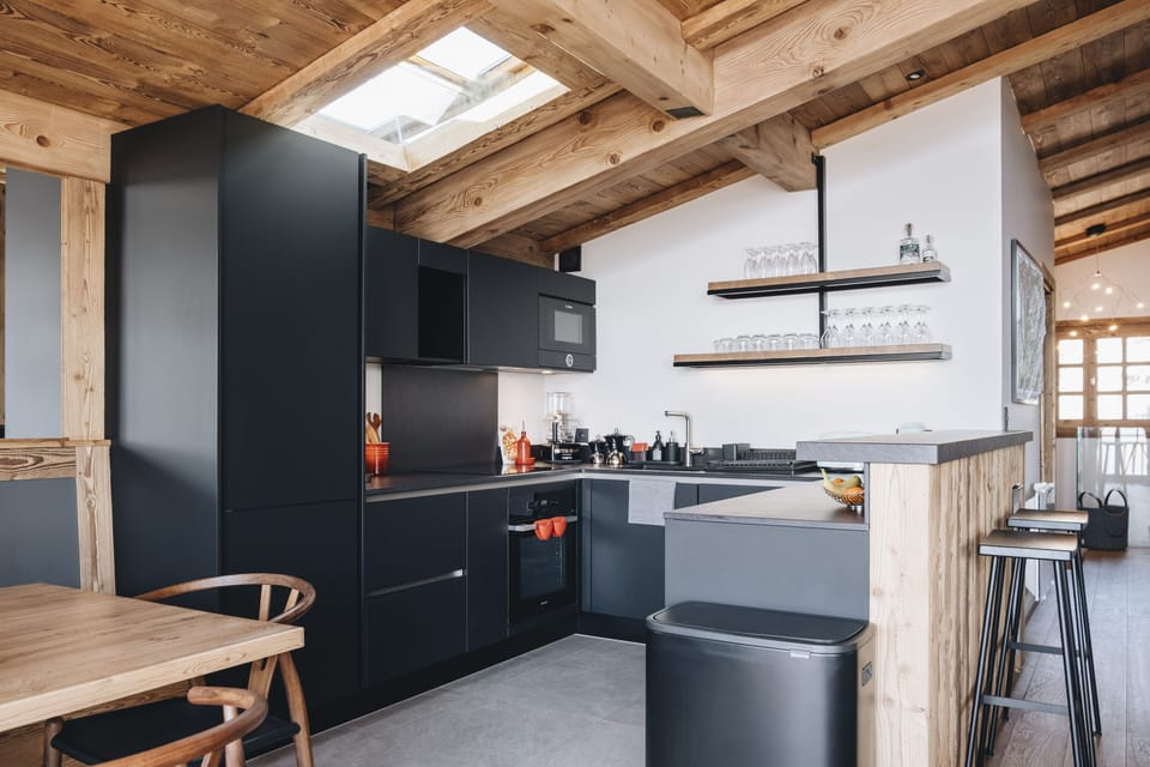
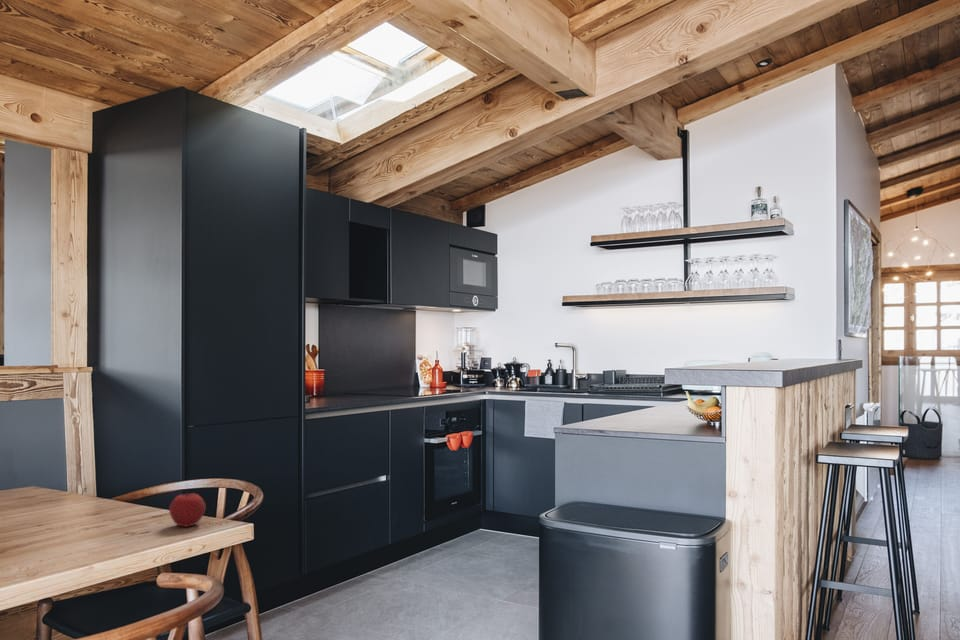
+ apple [168,490,207,528]
